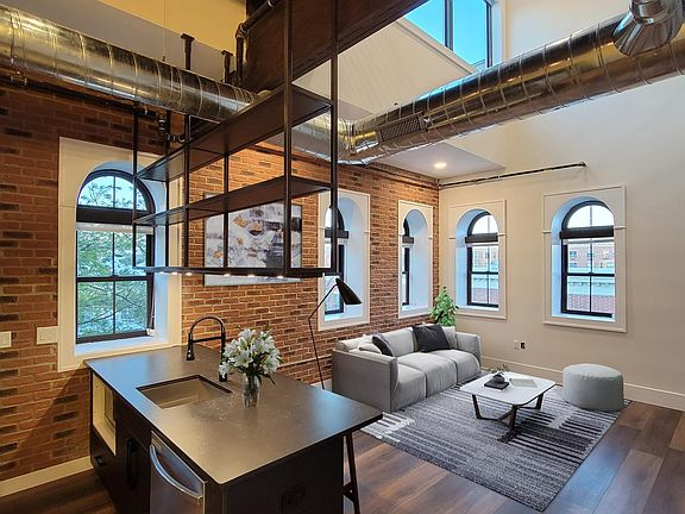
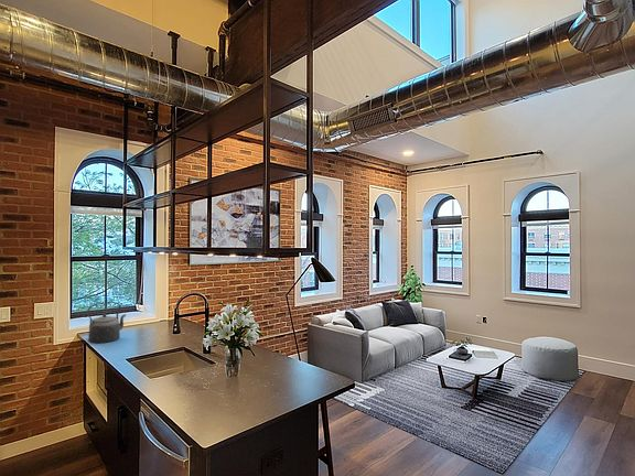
+ kettle [86,301,127,344]
